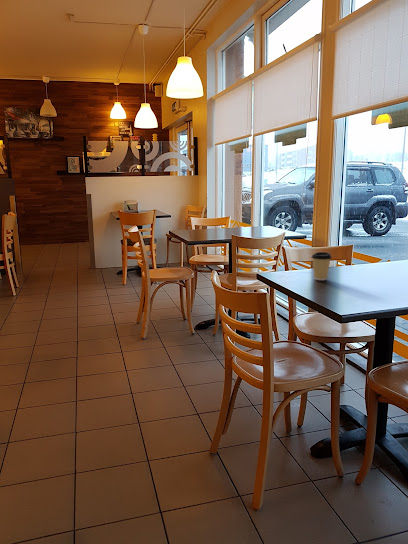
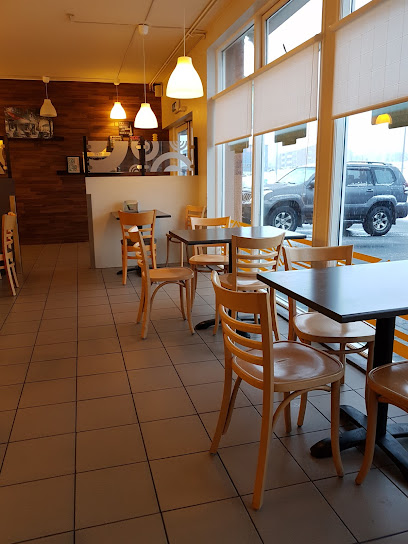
- coffee cup [310,251,333,281]
